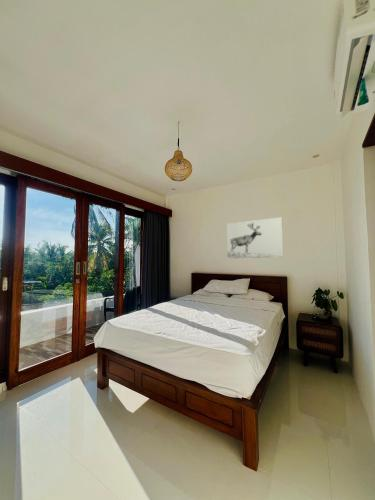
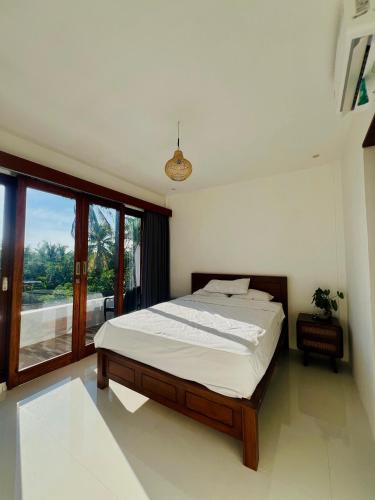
- wall art [226,216,285,259]
